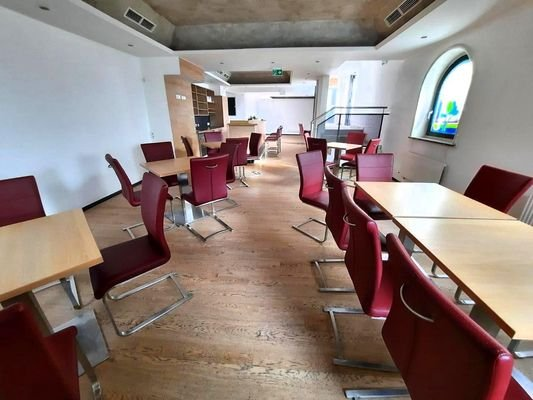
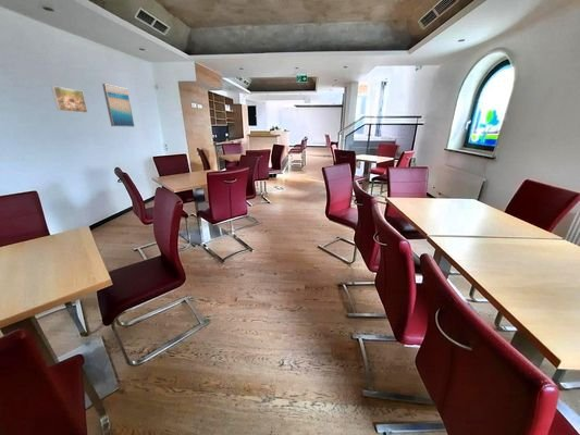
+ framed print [50,85,89,114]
+ wall art [101,83,136,128]
